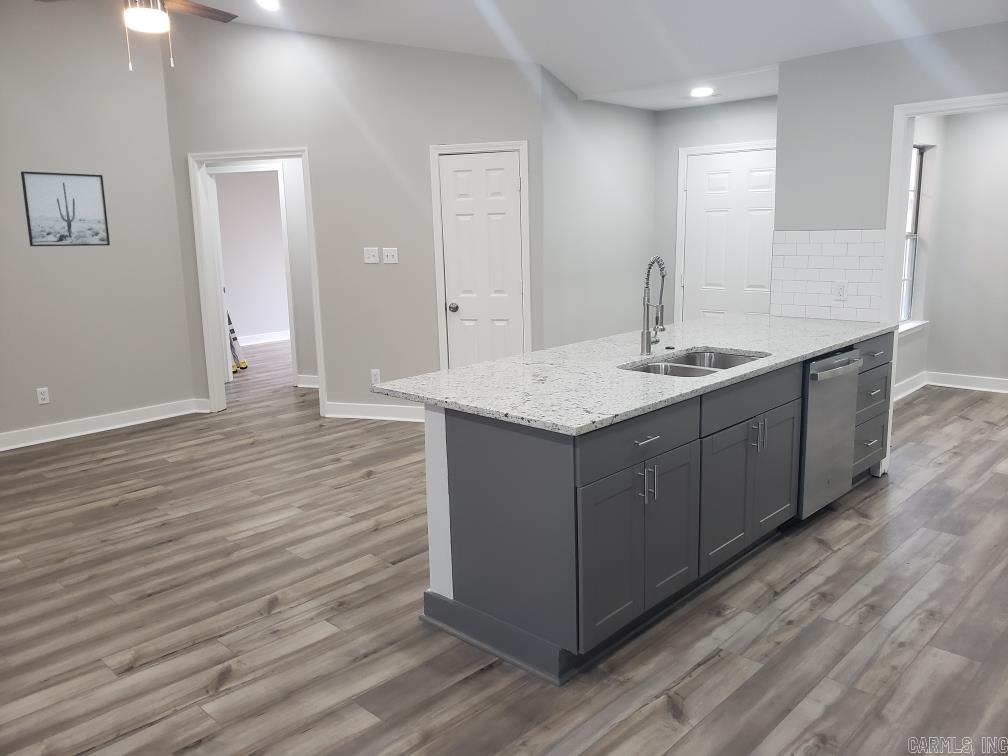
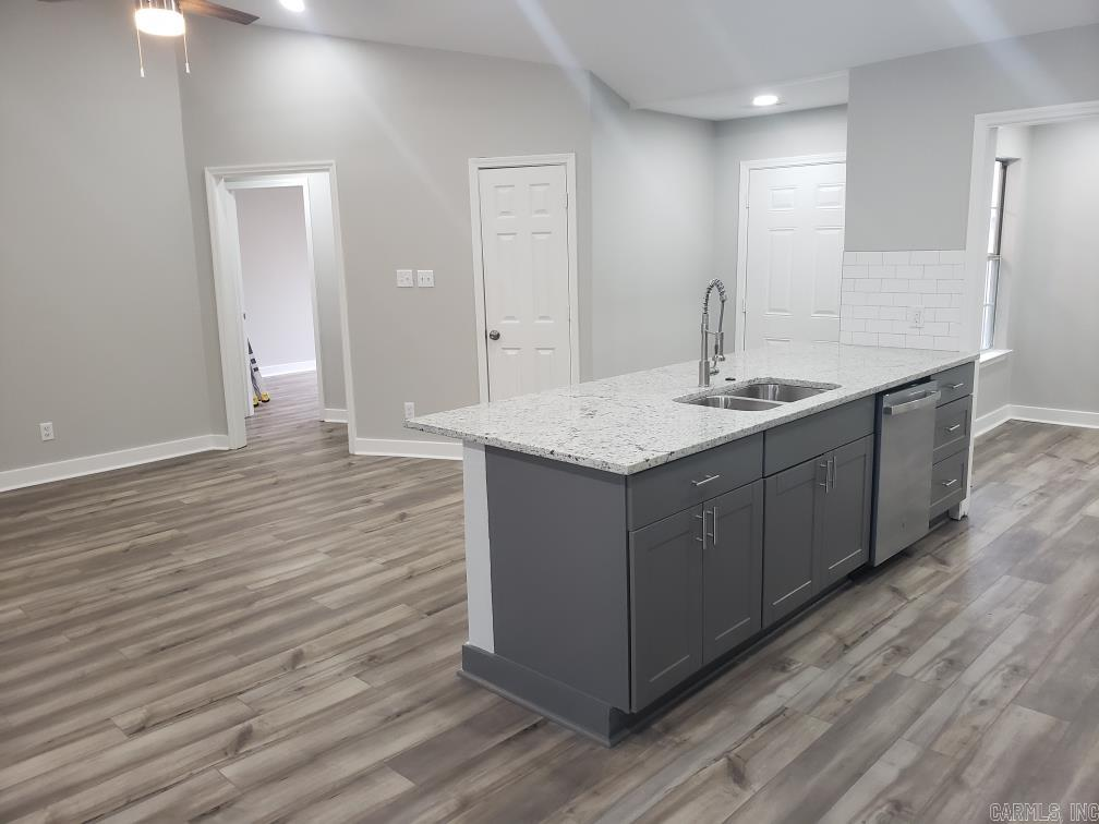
- wall art [20,170,111,247]
